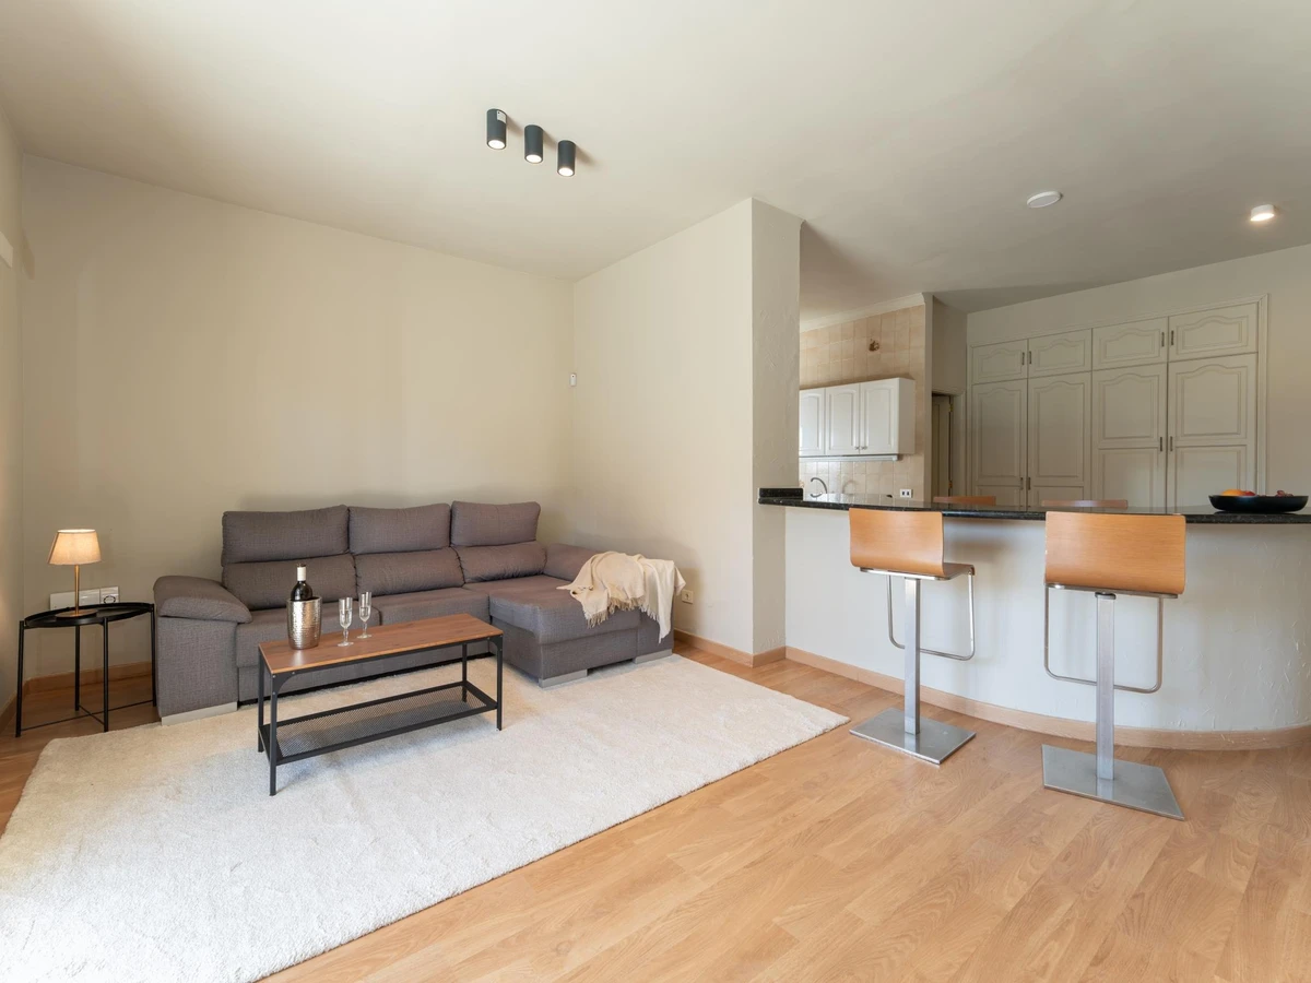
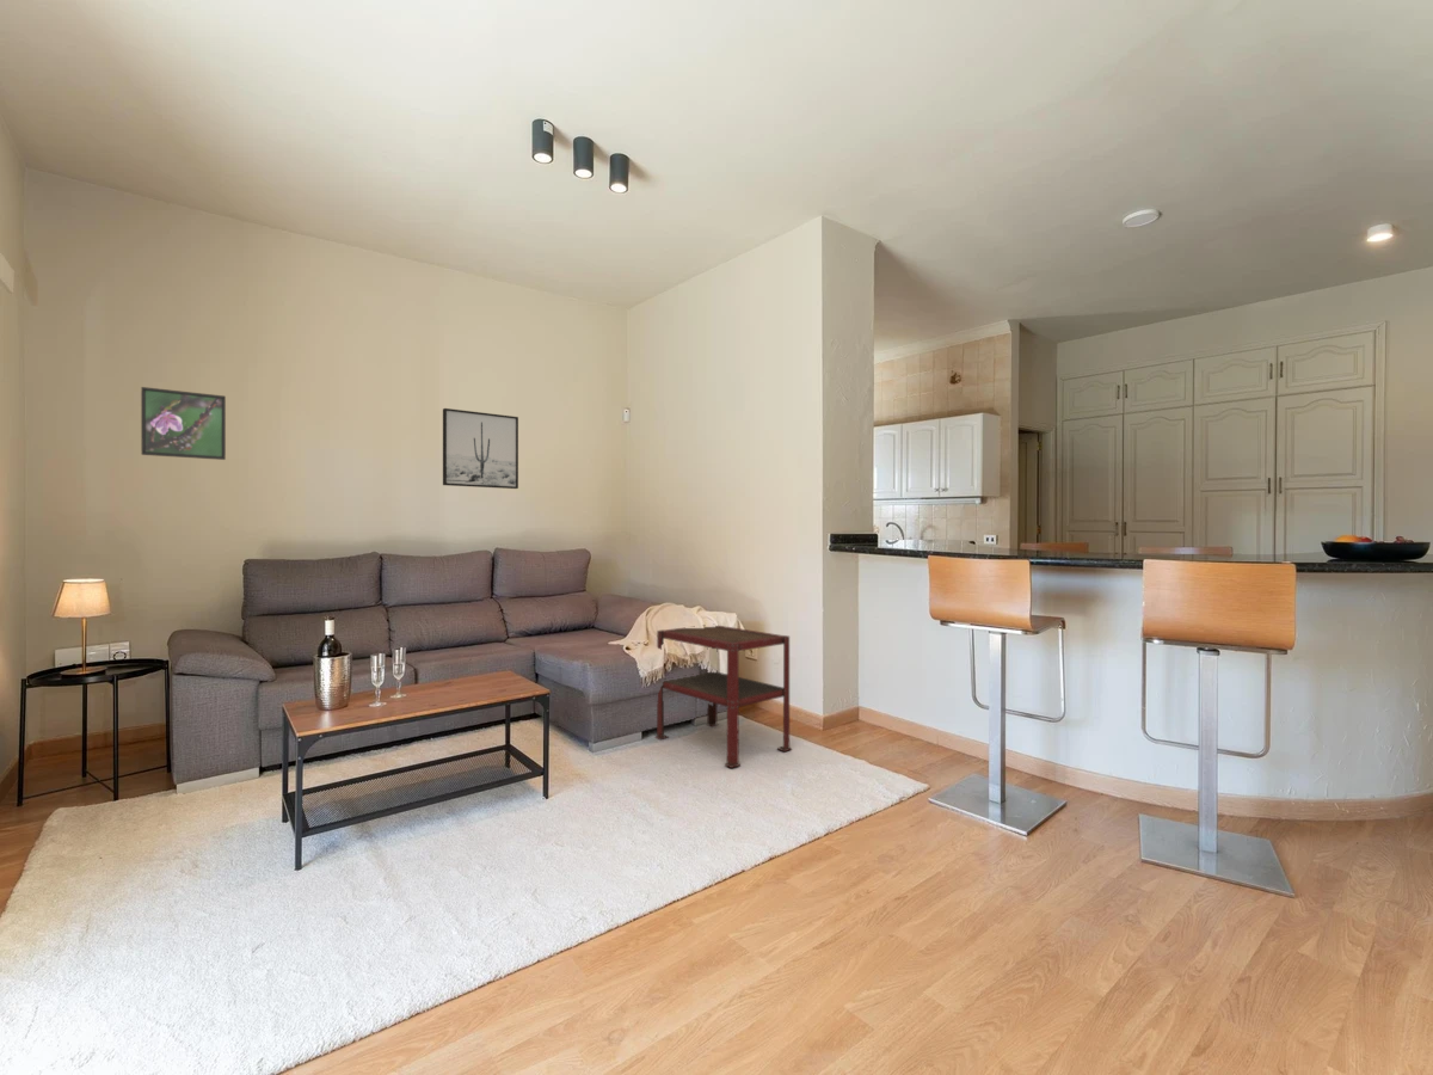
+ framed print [140,386,227,461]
+ wall art [442,407,519,490]
+ side table [654,625,793,769]
